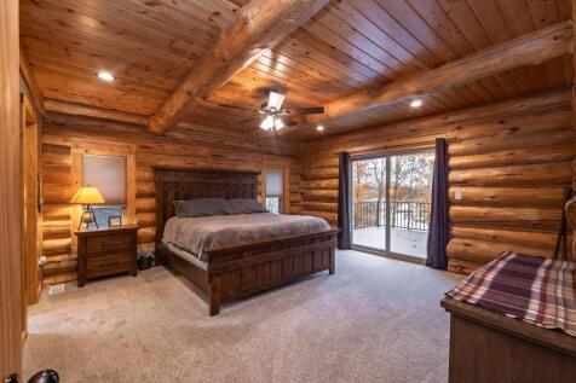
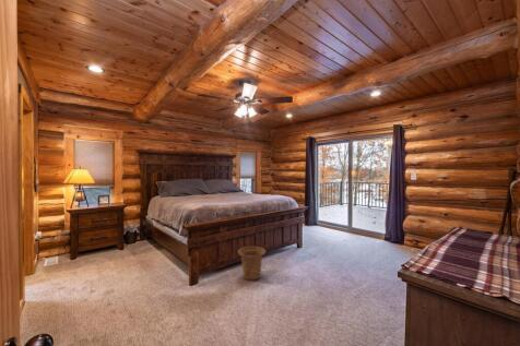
+ basket [237,246,267,282]
